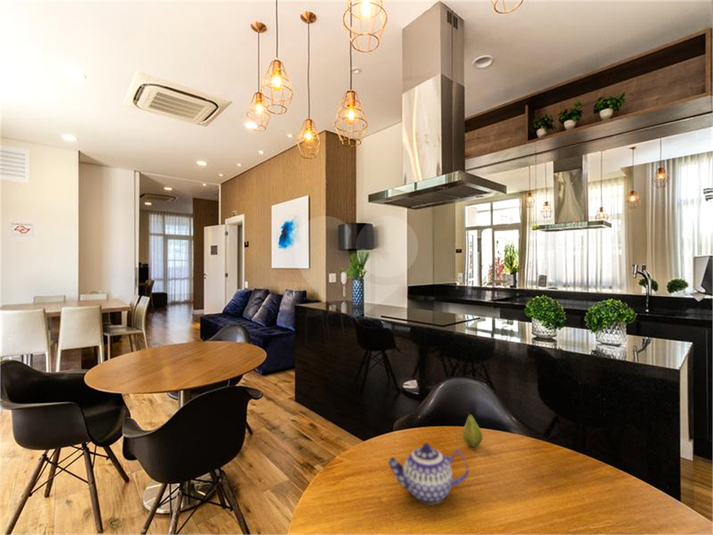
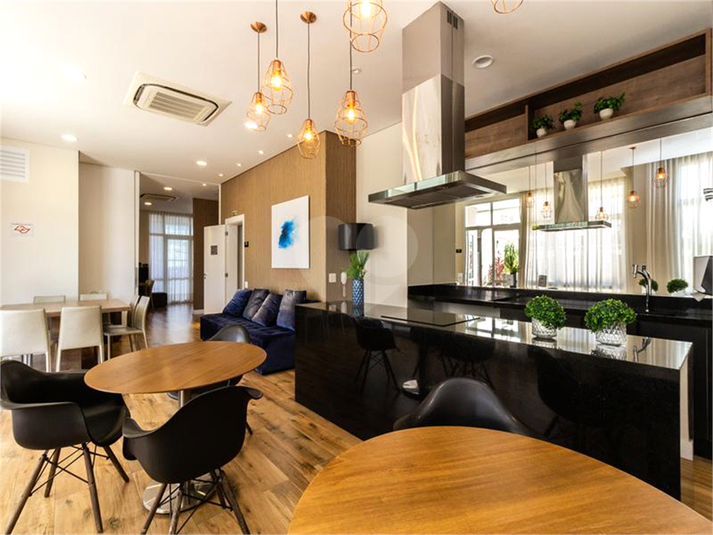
- teapot [387,442,470,505]
- fruit [462,411,484,448]
